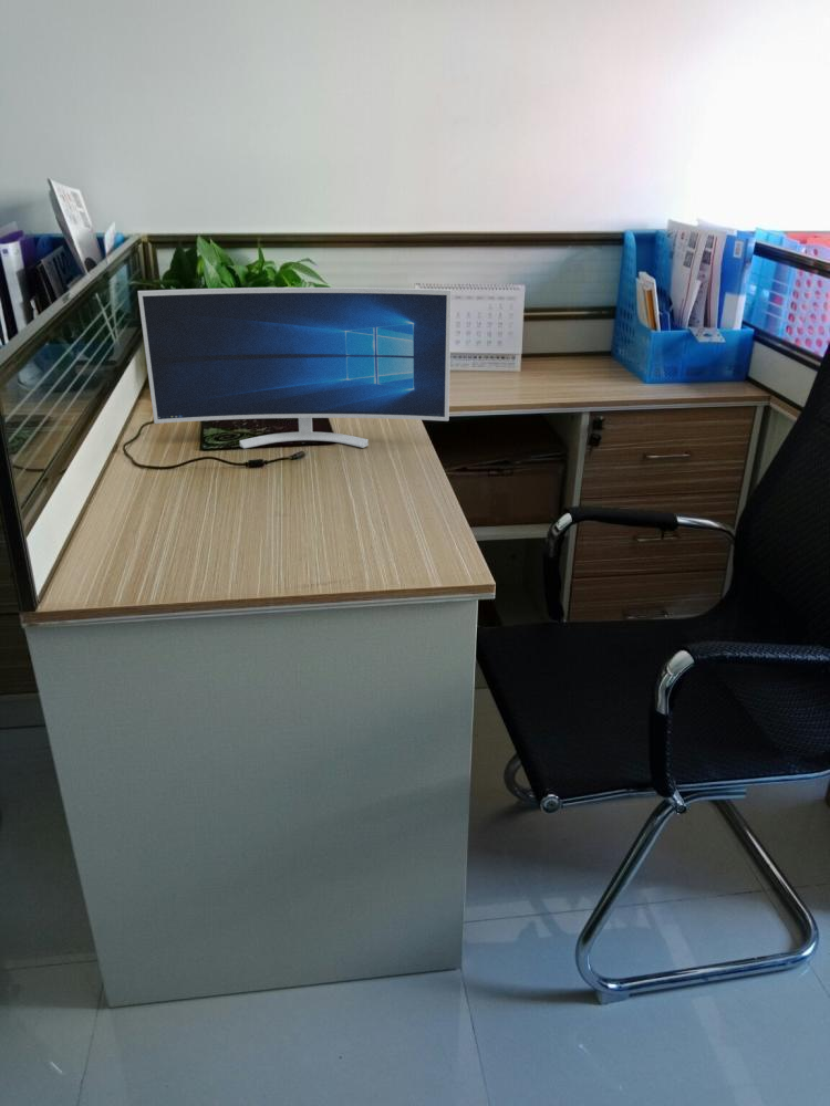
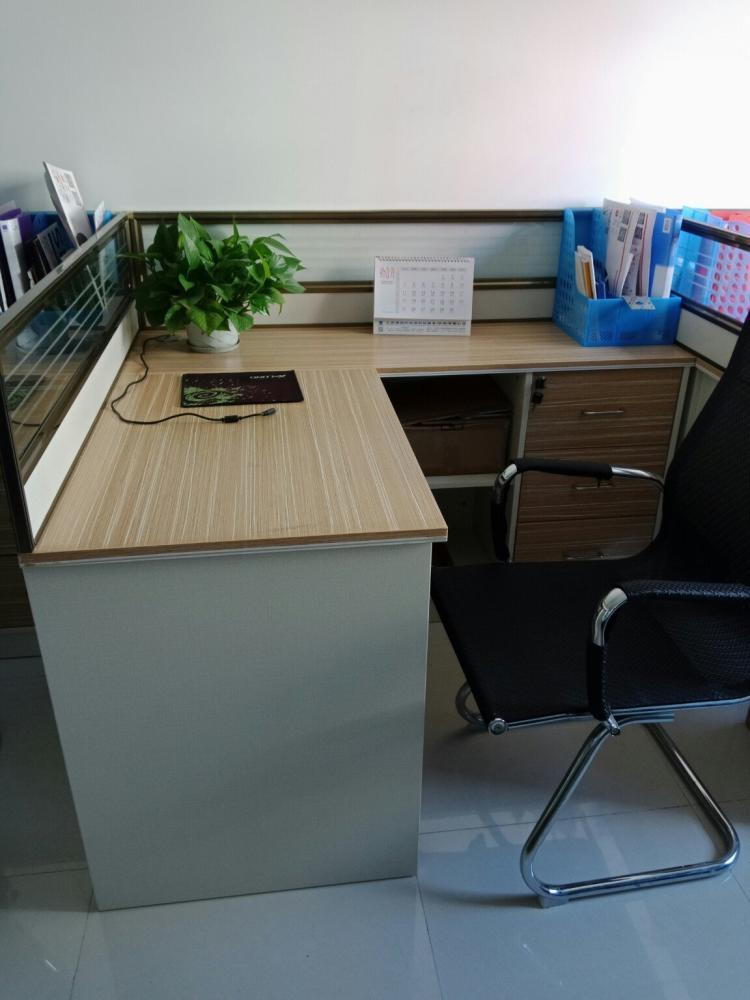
- monitor [137,286,453,449]
